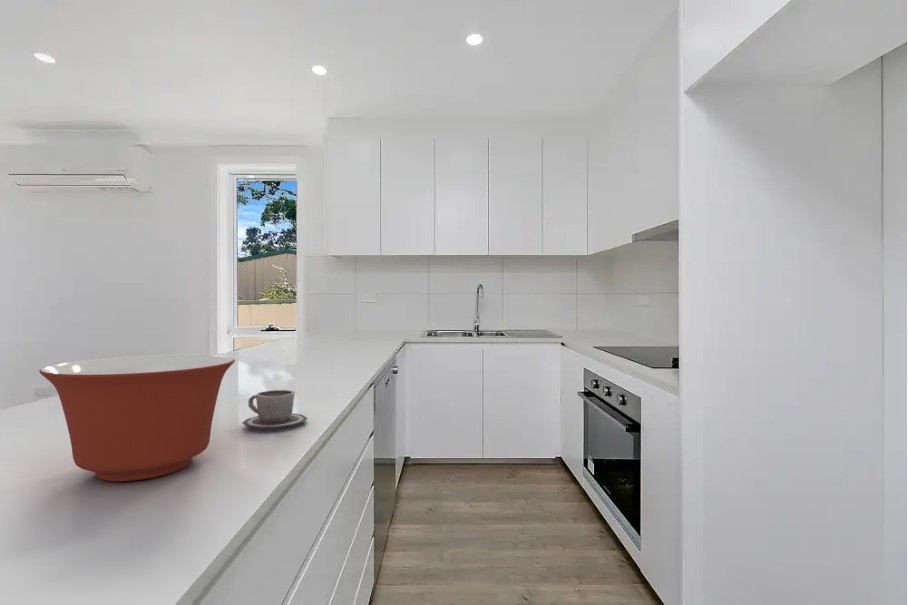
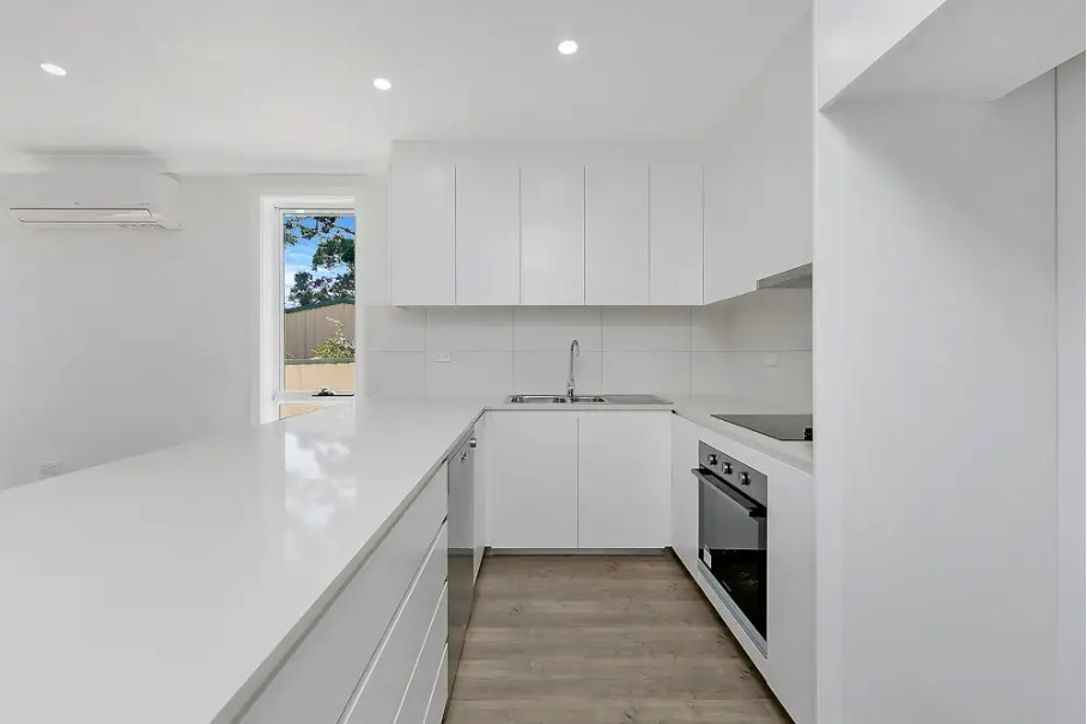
- cup [241,389,308,430]
- mixing bowl [38,353,236,482]
